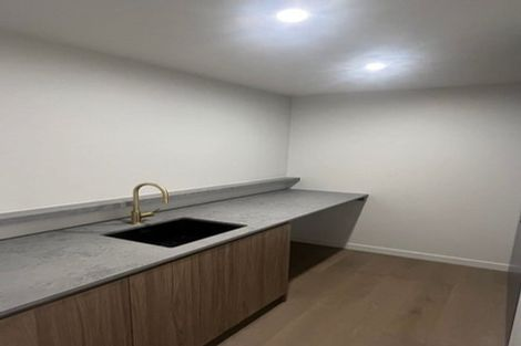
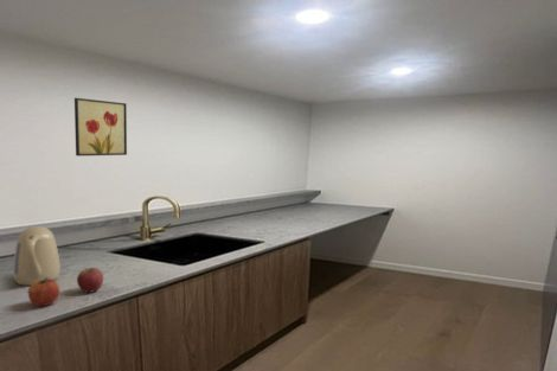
+ kettle [12,225,62,287]
+ fruit [27,277,60,307]
+ apple [76,267,104,293]
+ wall art [73,97,128,158]
